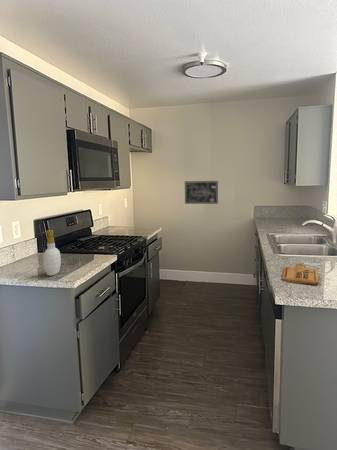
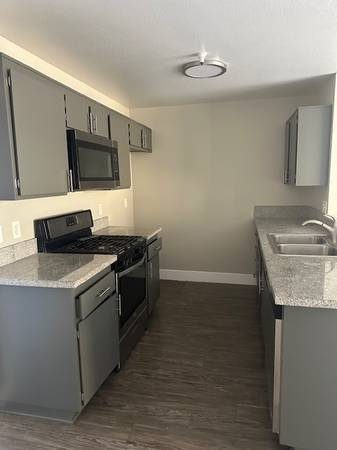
- soap bottle [41,229,62,277]
- wall art [184,180,219,205]
- cutting board [281,263,320,285]
